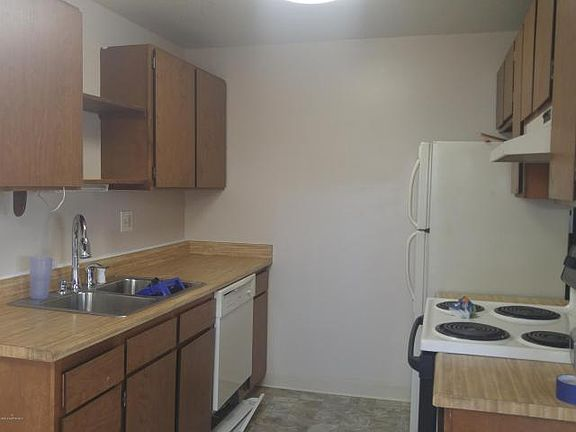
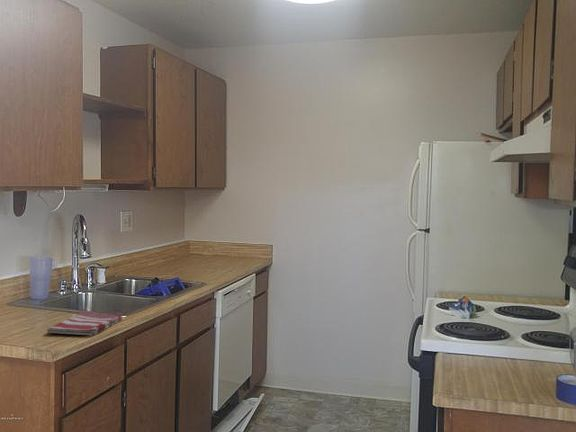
+ dish towel [46,310,123,336]
